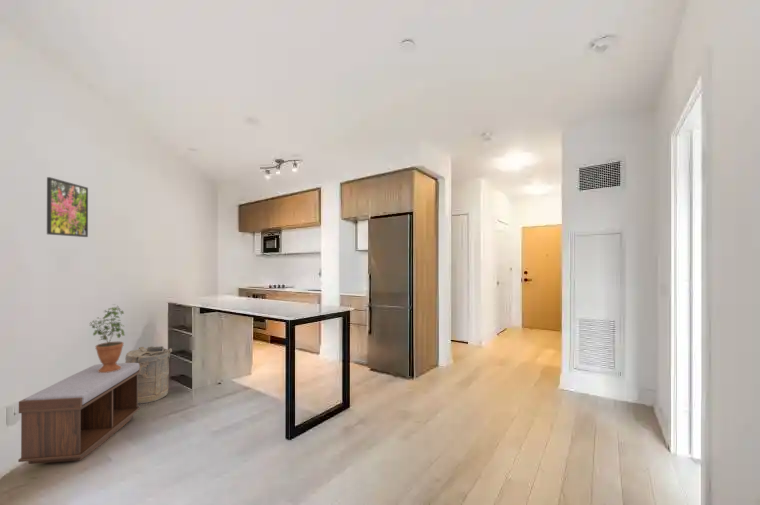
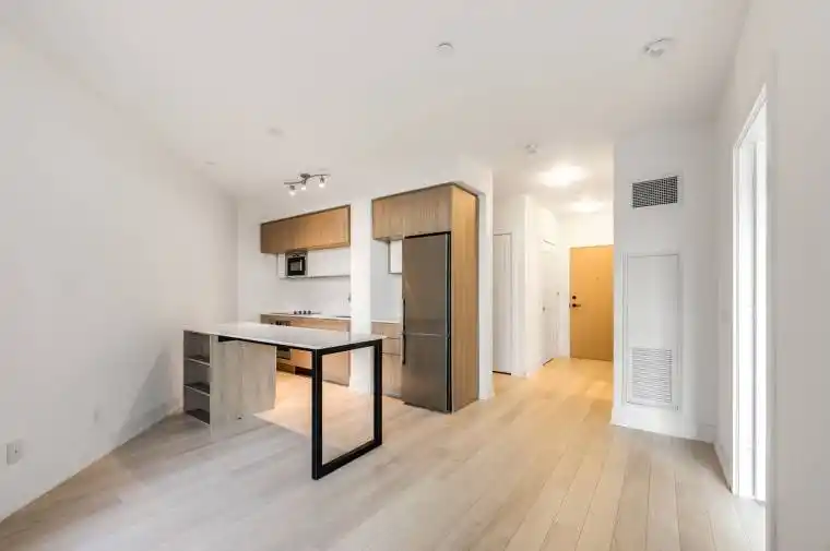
- potted plant [89,303,126,373]
- laundry hamper [124,345,173,405]
- bench [17,362,141,465]
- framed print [46,176,89,238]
